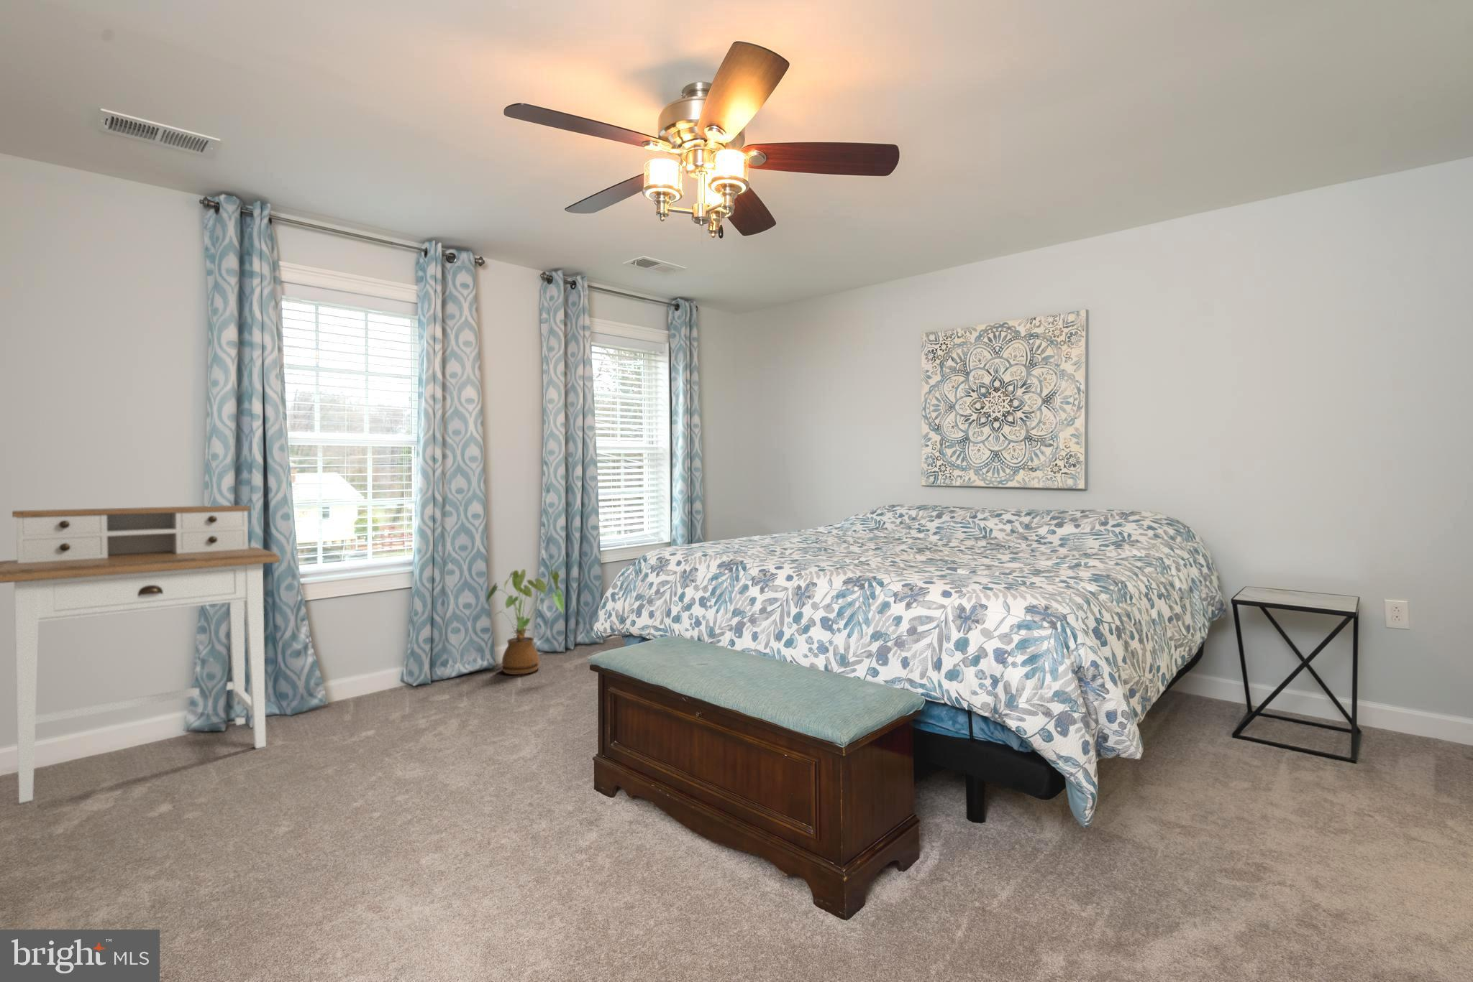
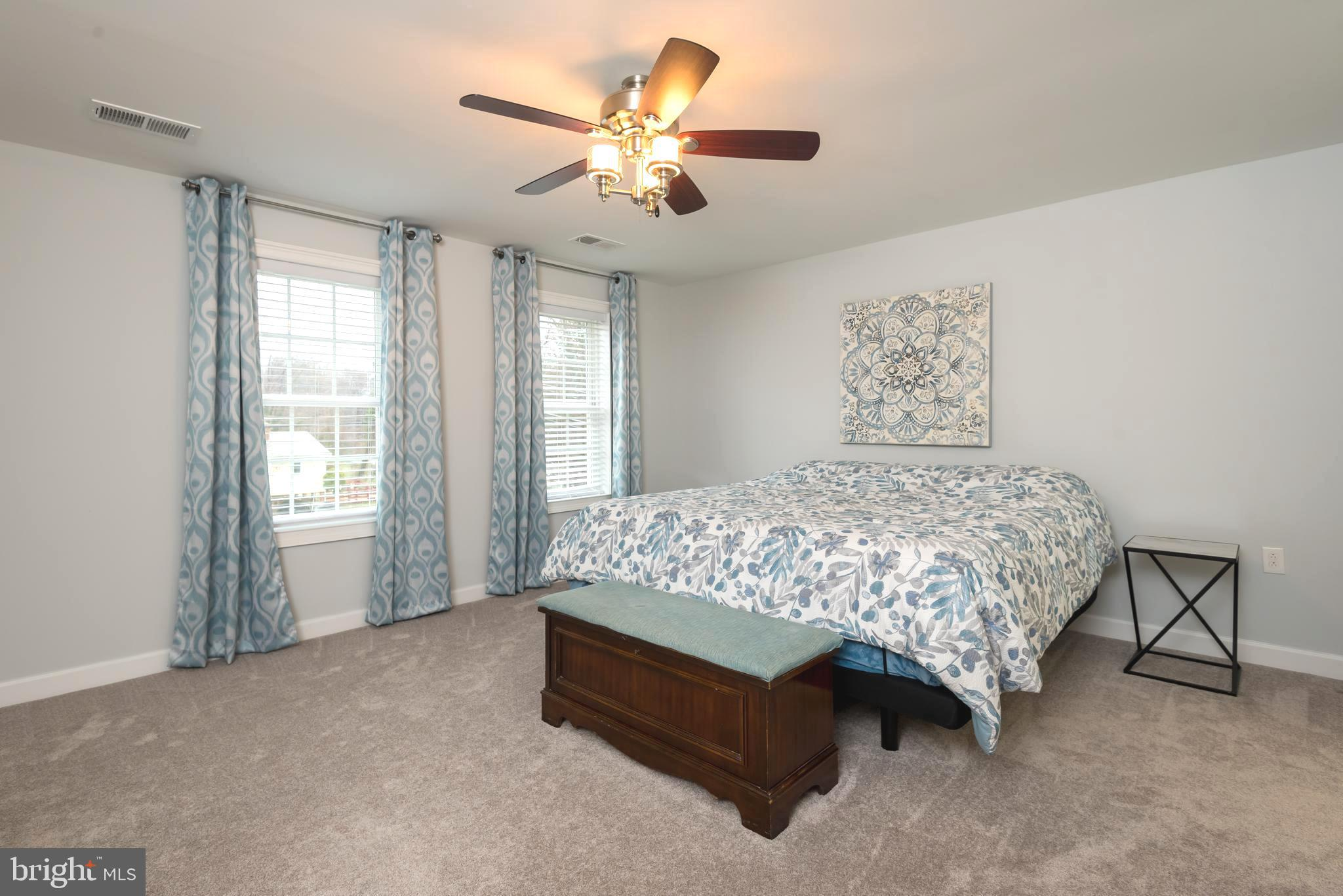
- desk [0,504,281,803]
- house plant [485,568,565,675]
